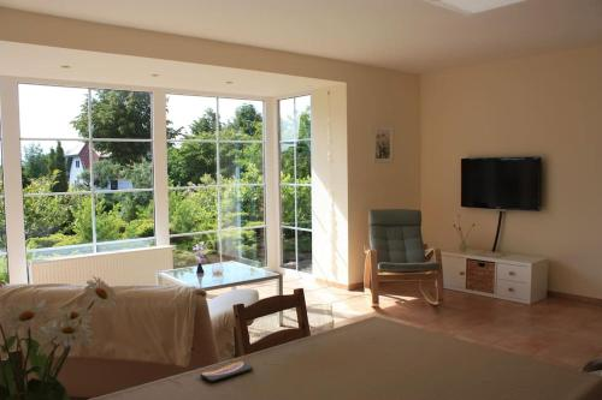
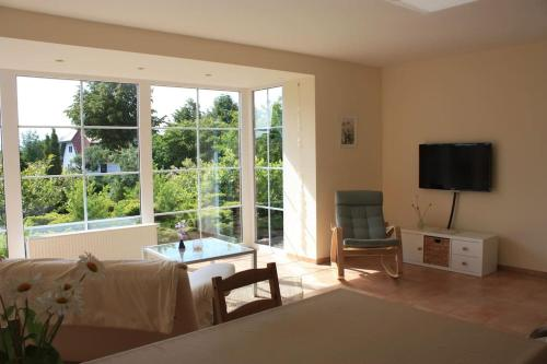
- smartphone [199,360,254,383]
